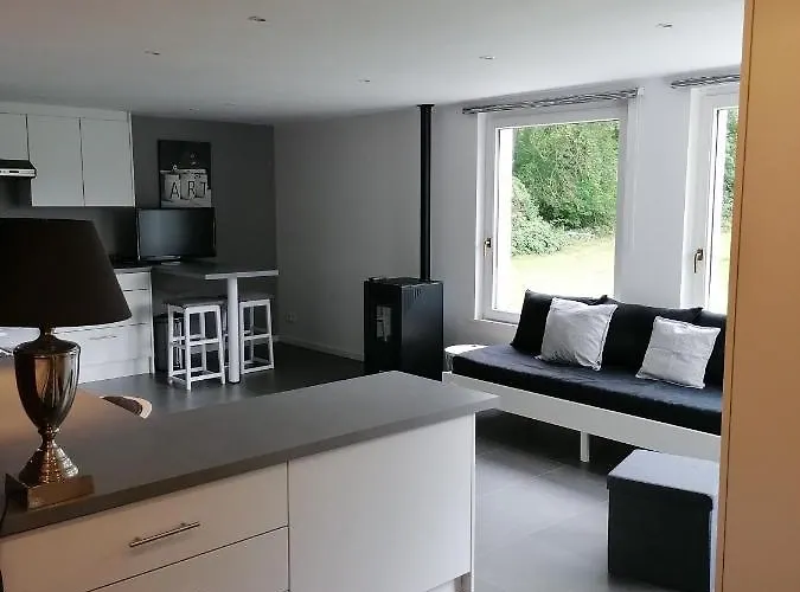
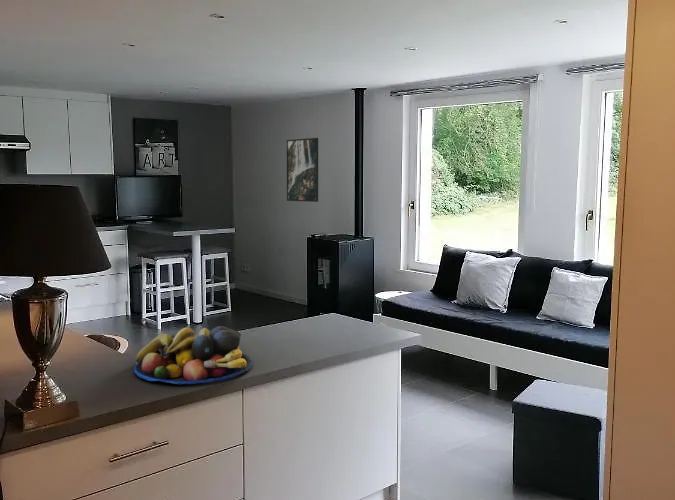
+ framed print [286,137,319,203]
+ fruit bowl [133,325,253,385]
